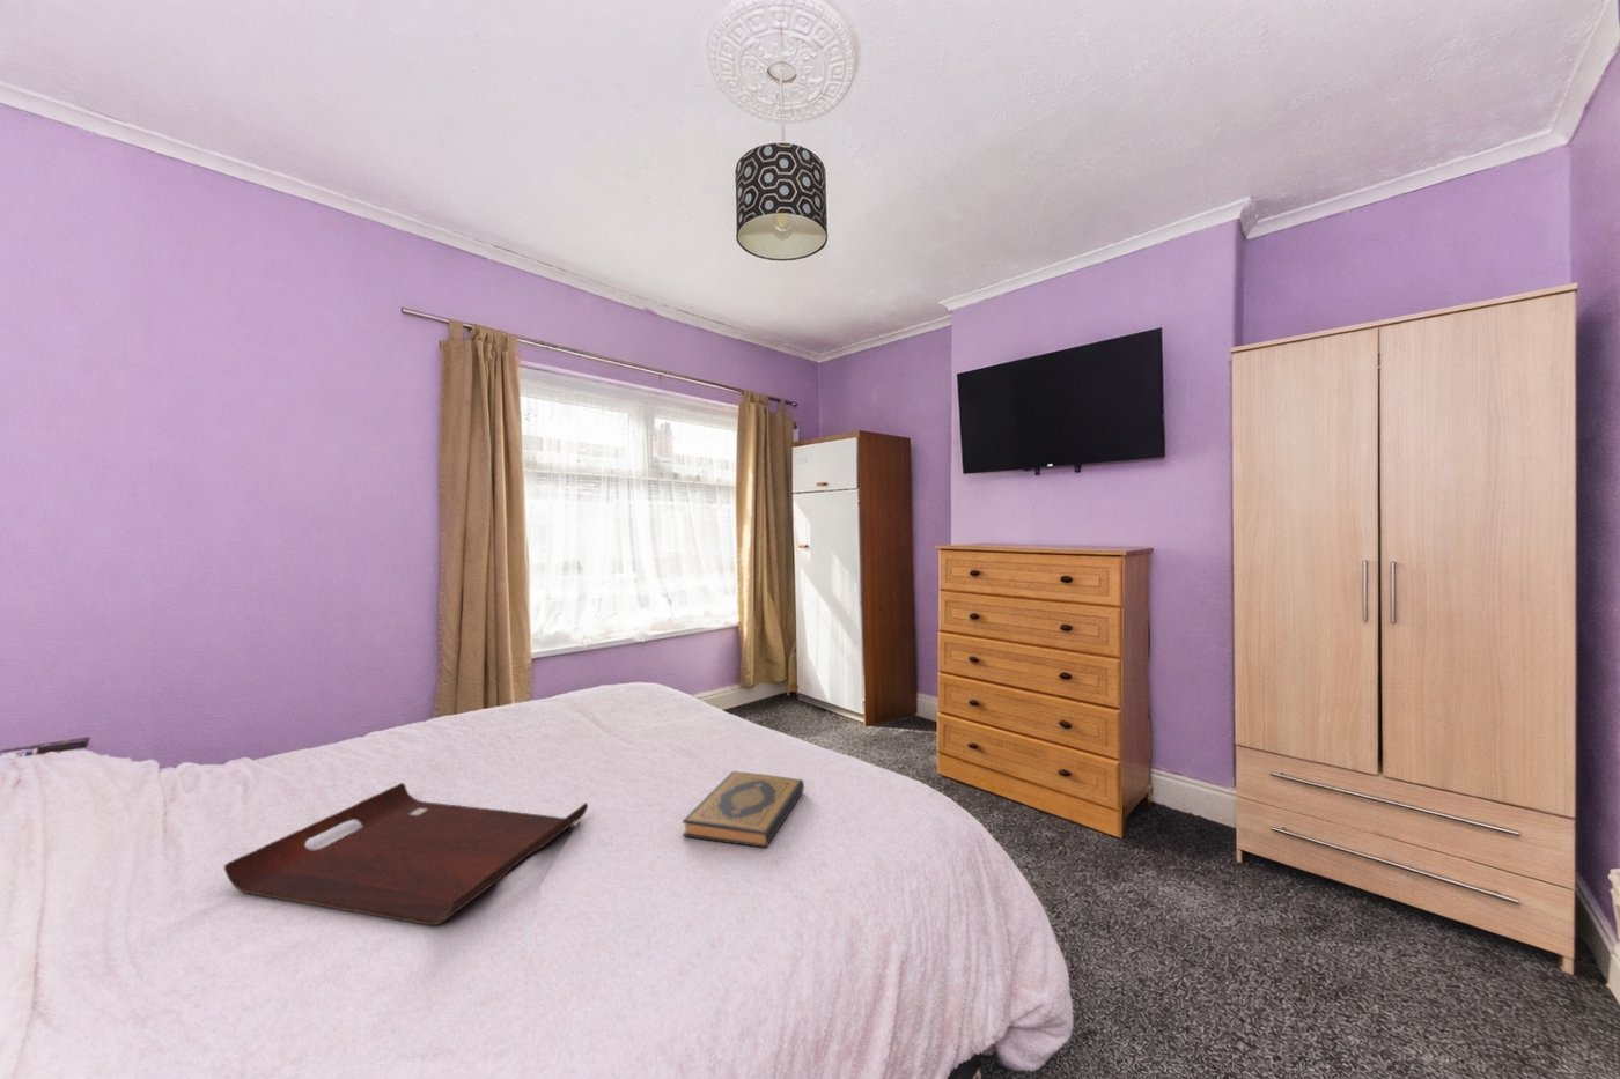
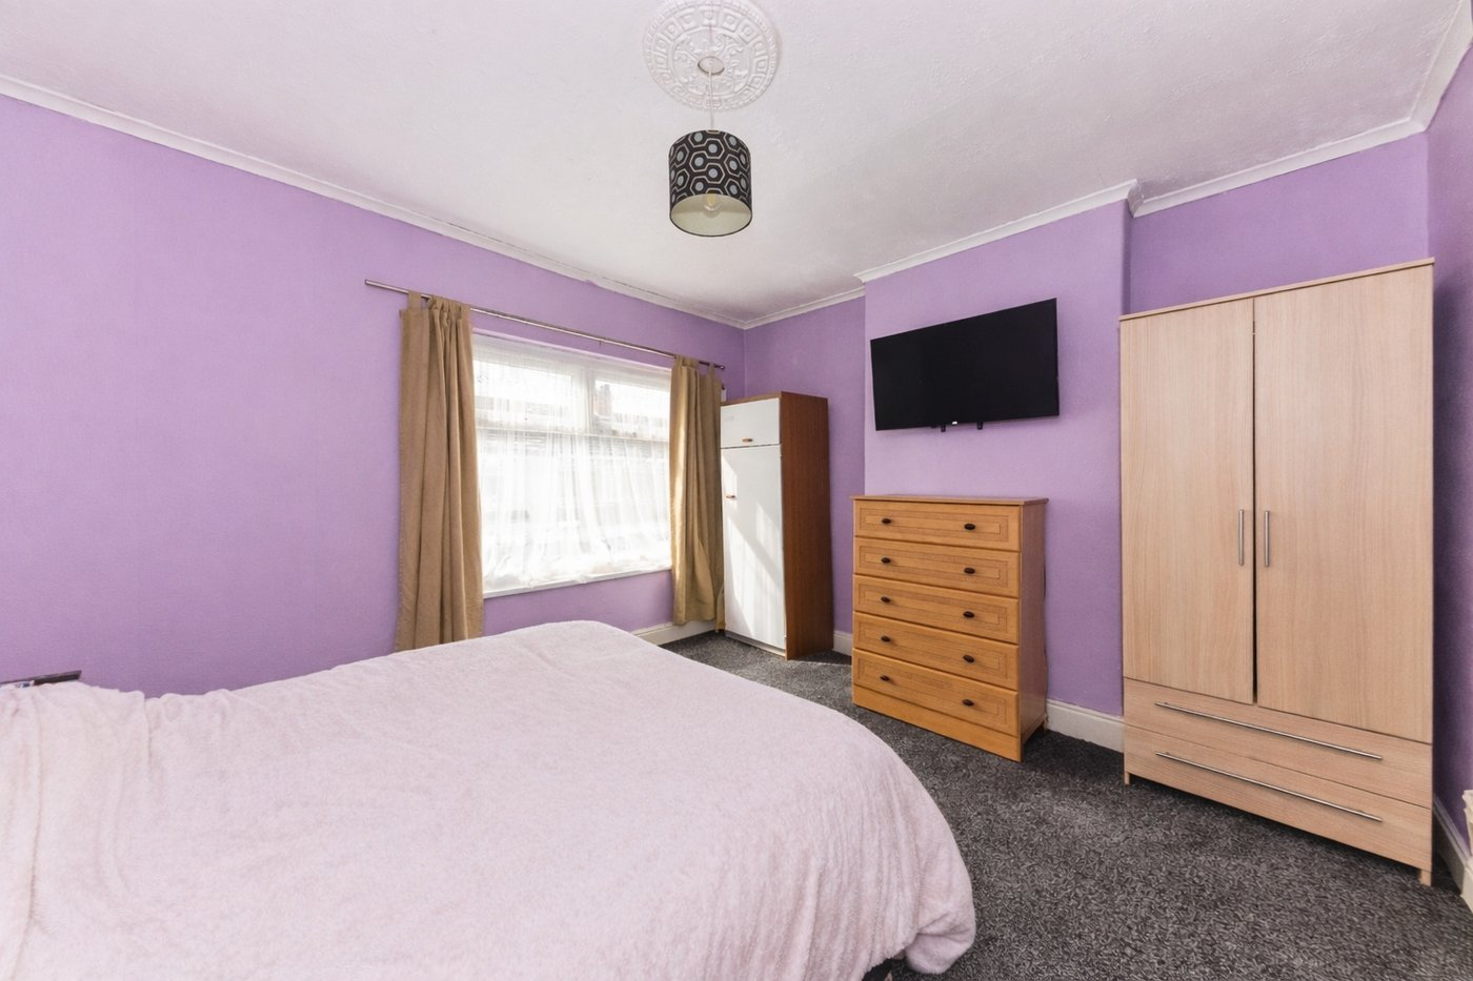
- serving tray [223,782,589,926]
- hardback book [682,771,806,849]
